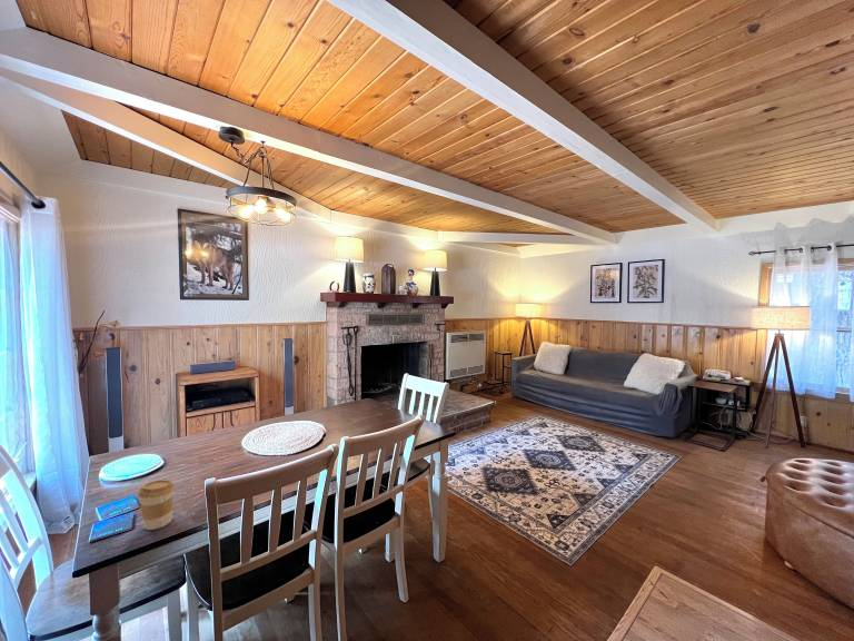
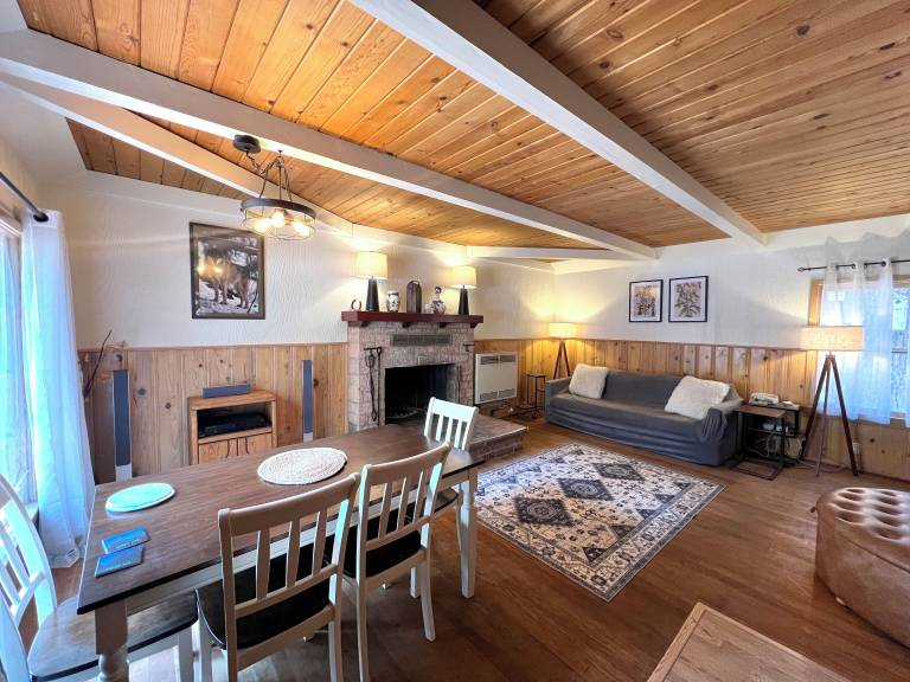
- coffee cup [137,479,176,531]
